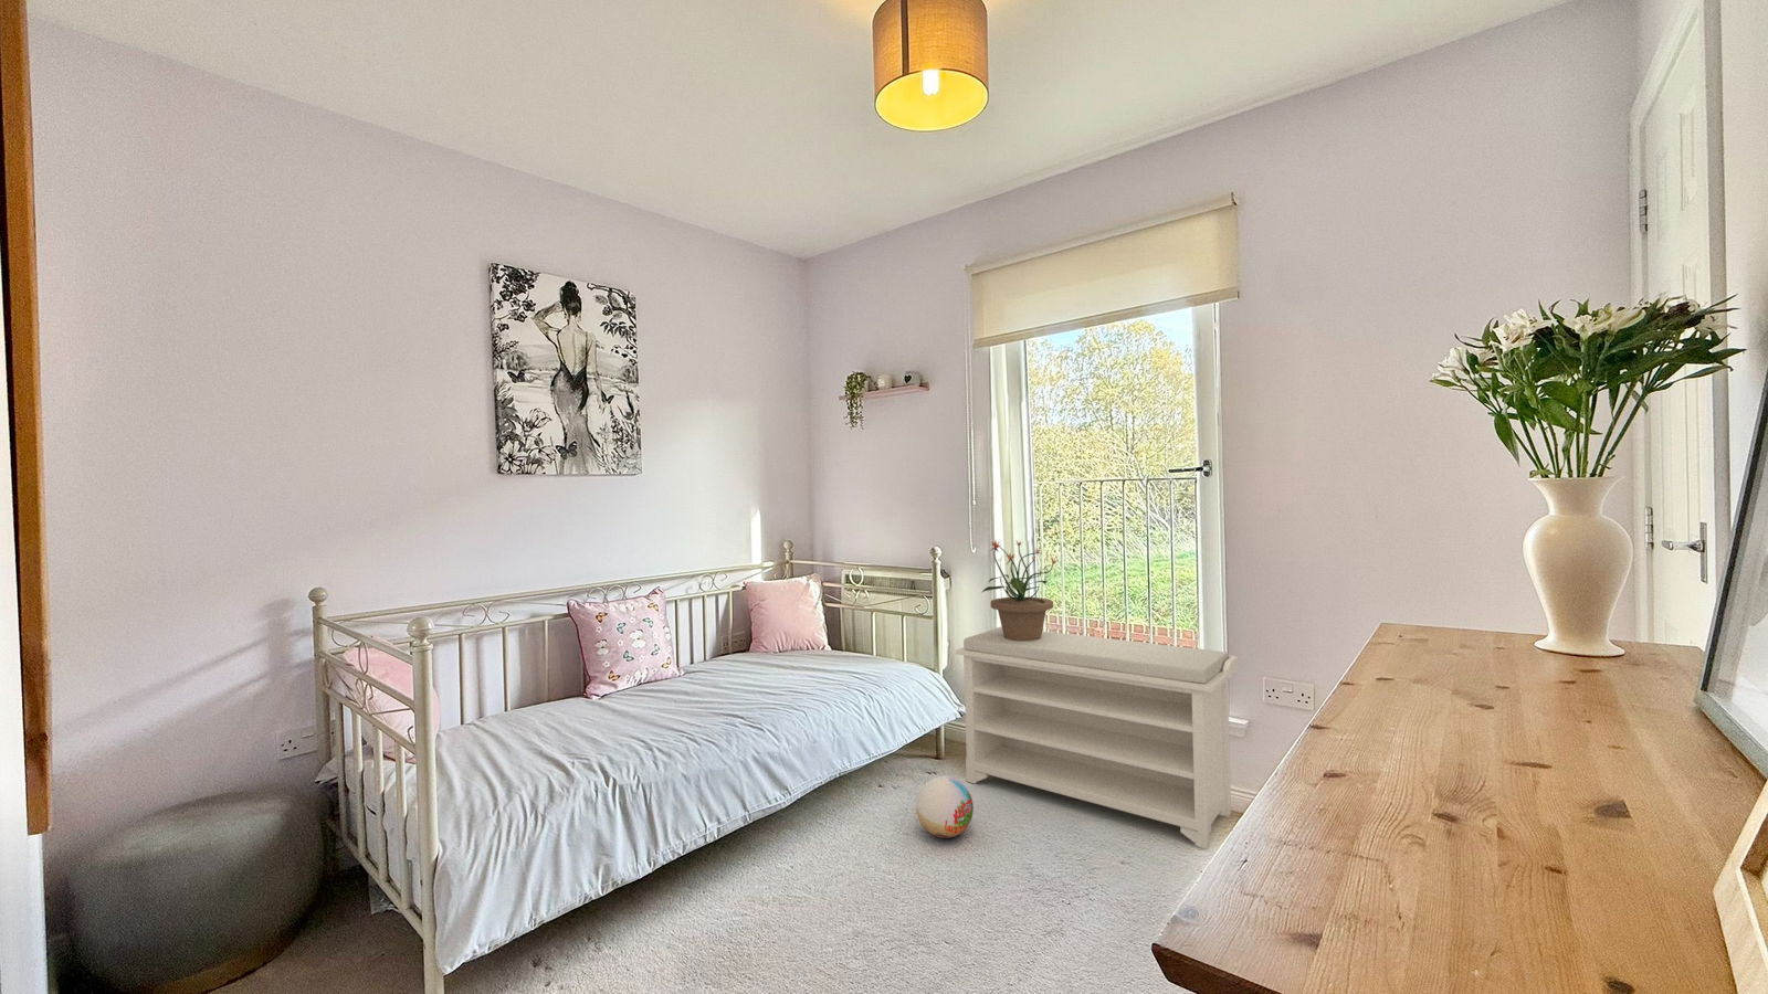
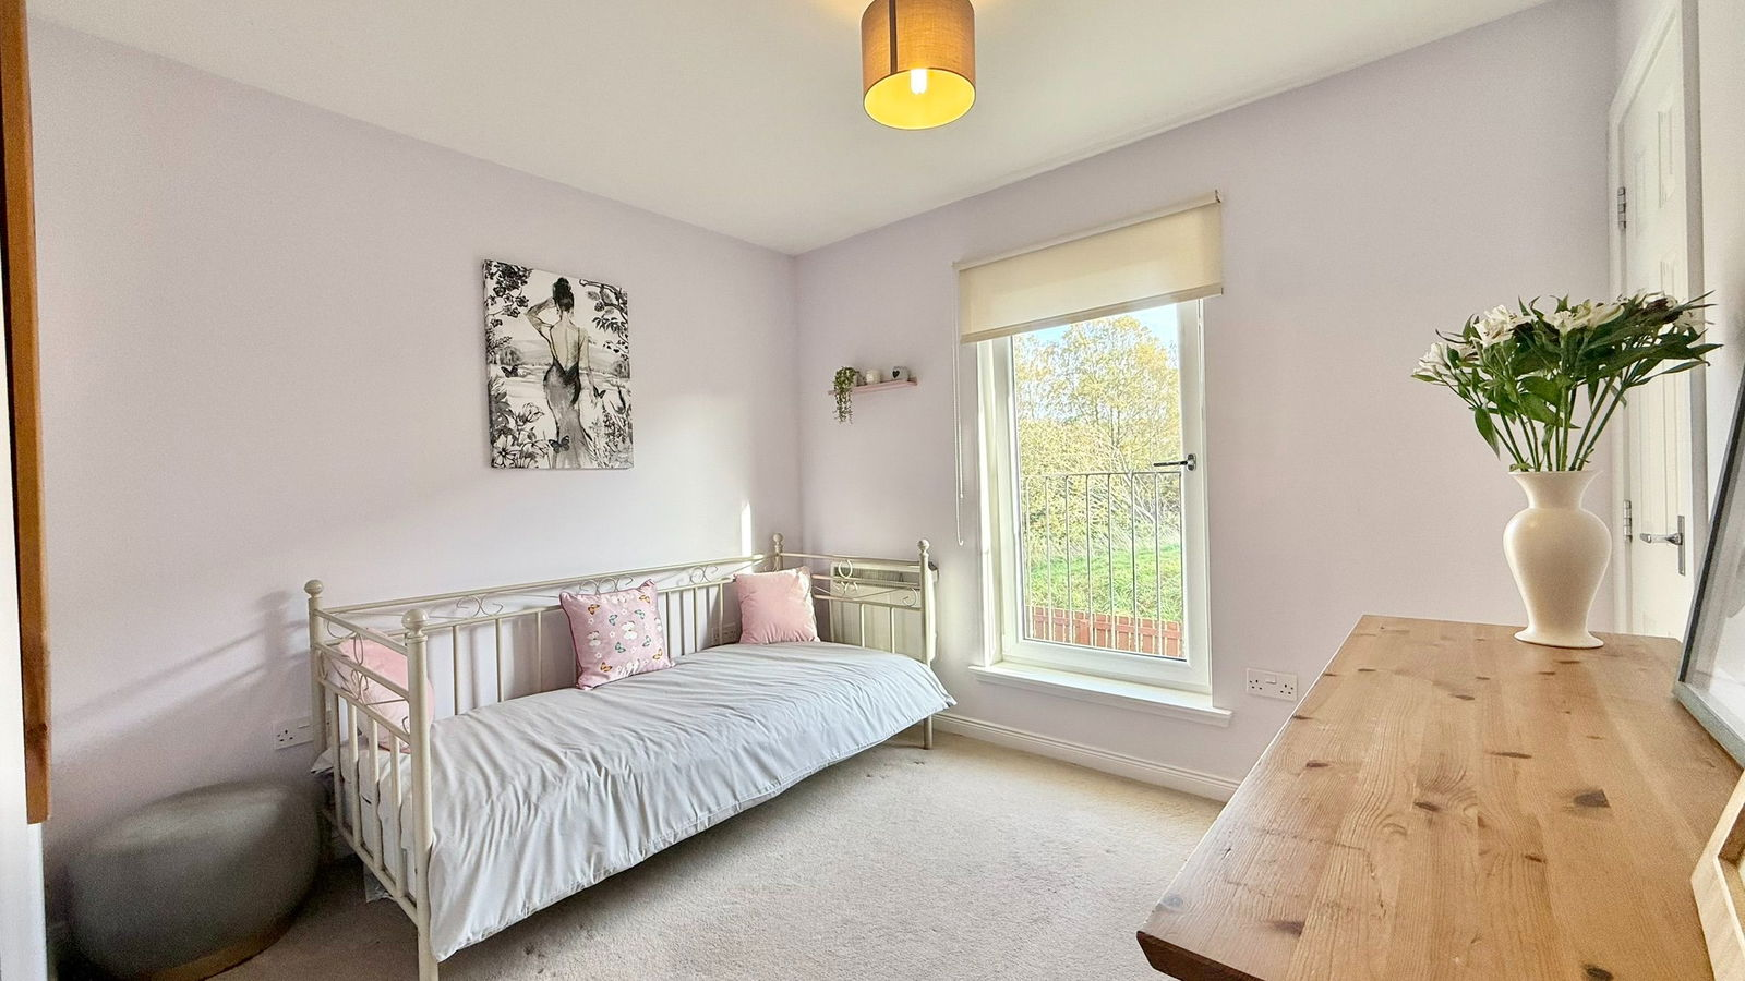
- ball [914,776,975,840]
- bench [954,626,1240,851]
- potted plant [980,539,1059,641]
